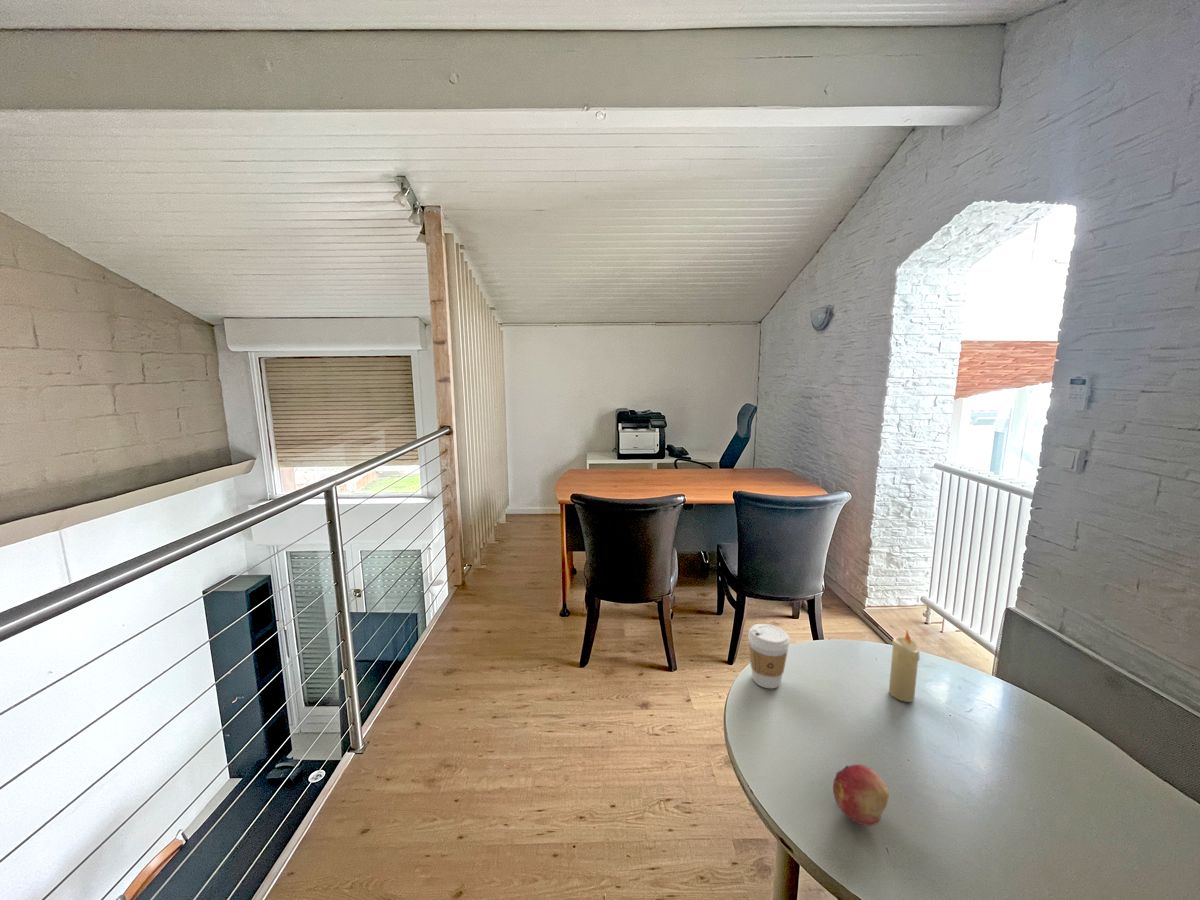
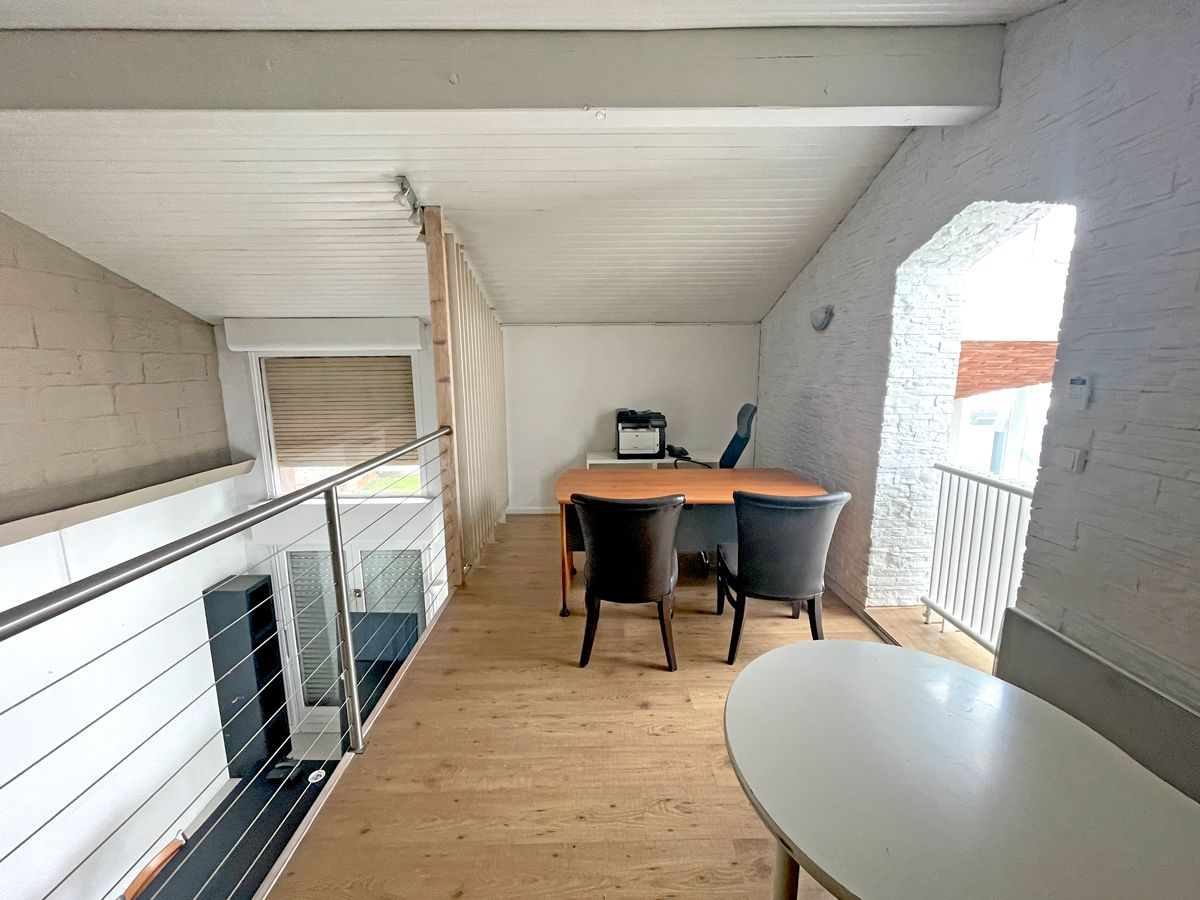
- candle [888,630,920,703]
- coffee cup [747,623,791,689]
- fruit [832,764,890,827]
